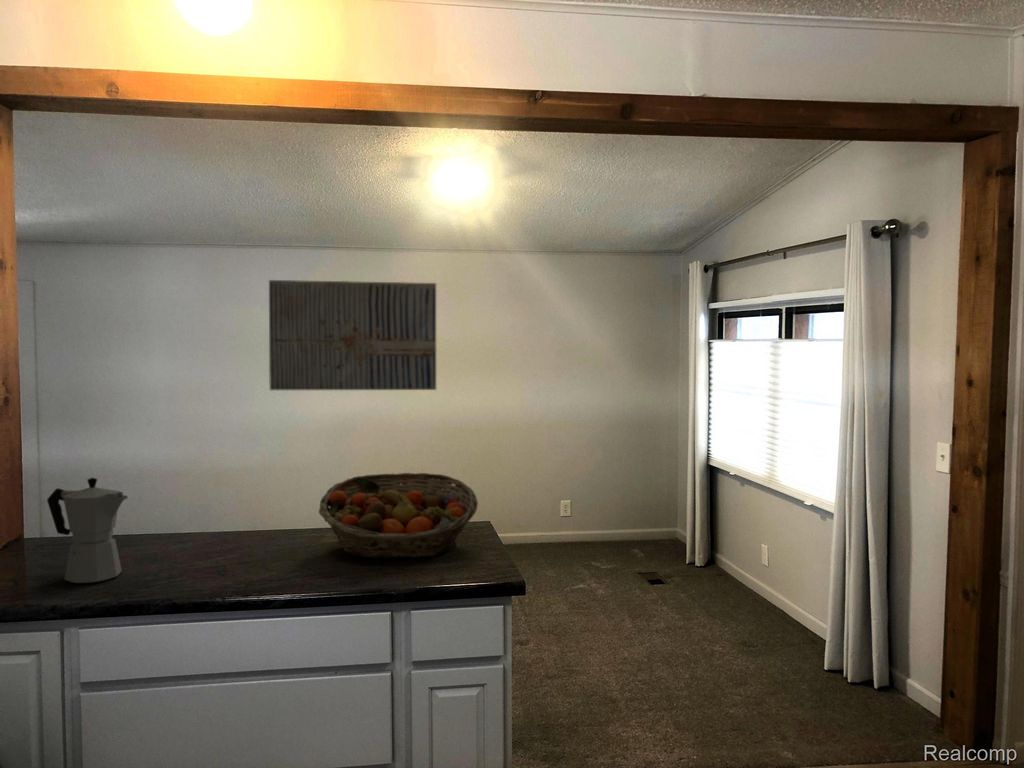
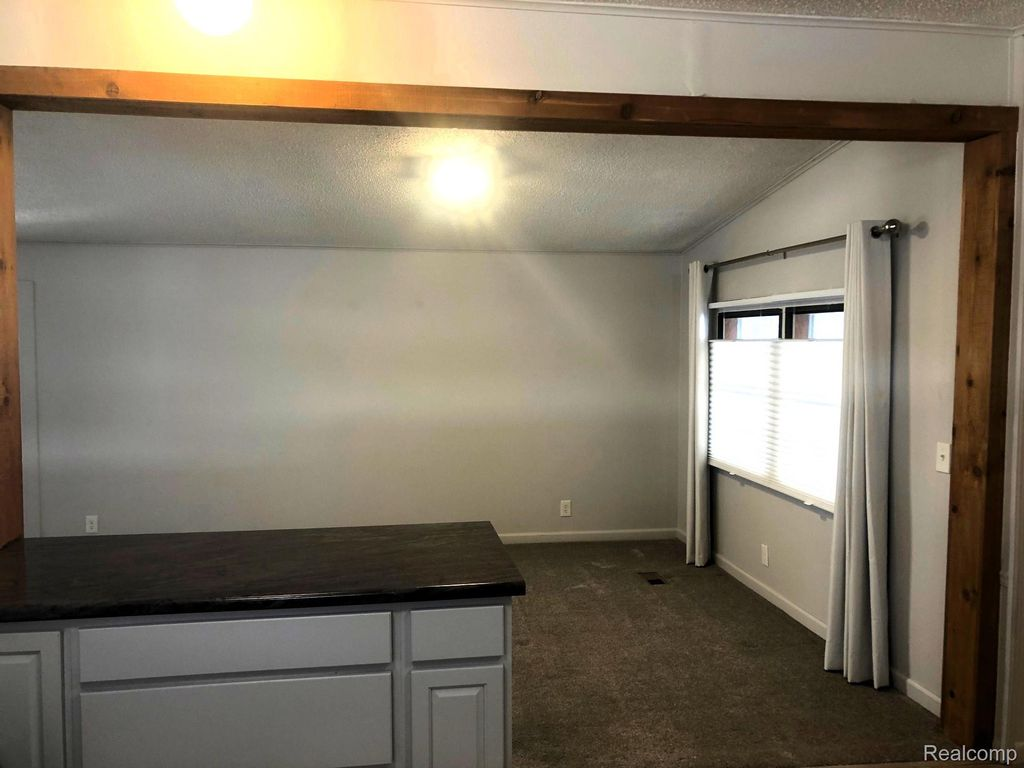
- moka pot [46,477,129,584]
- fruit basket [318,472,479,560]
- wall art [268,279,437,391]
